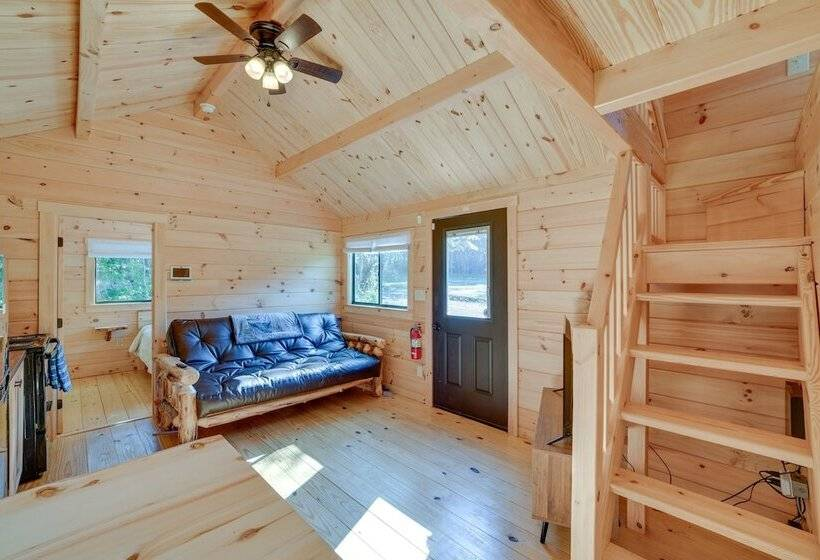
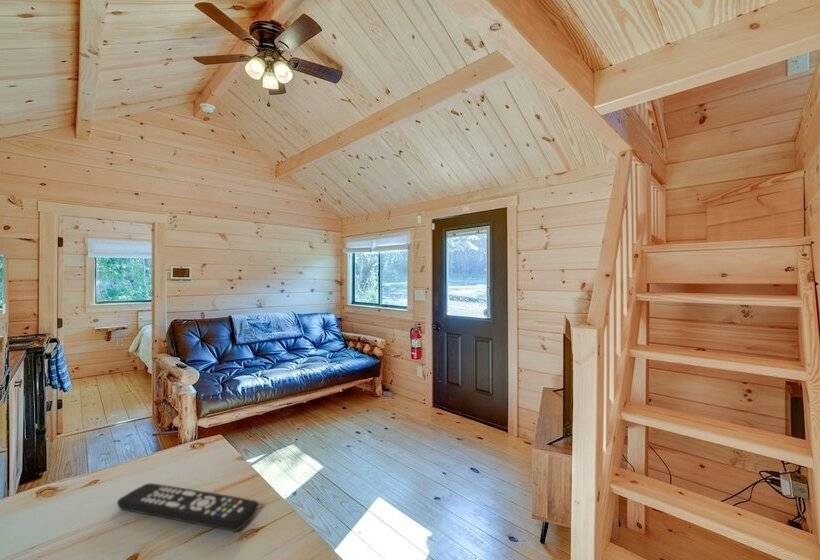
+ remote control [116,482,259,532]
